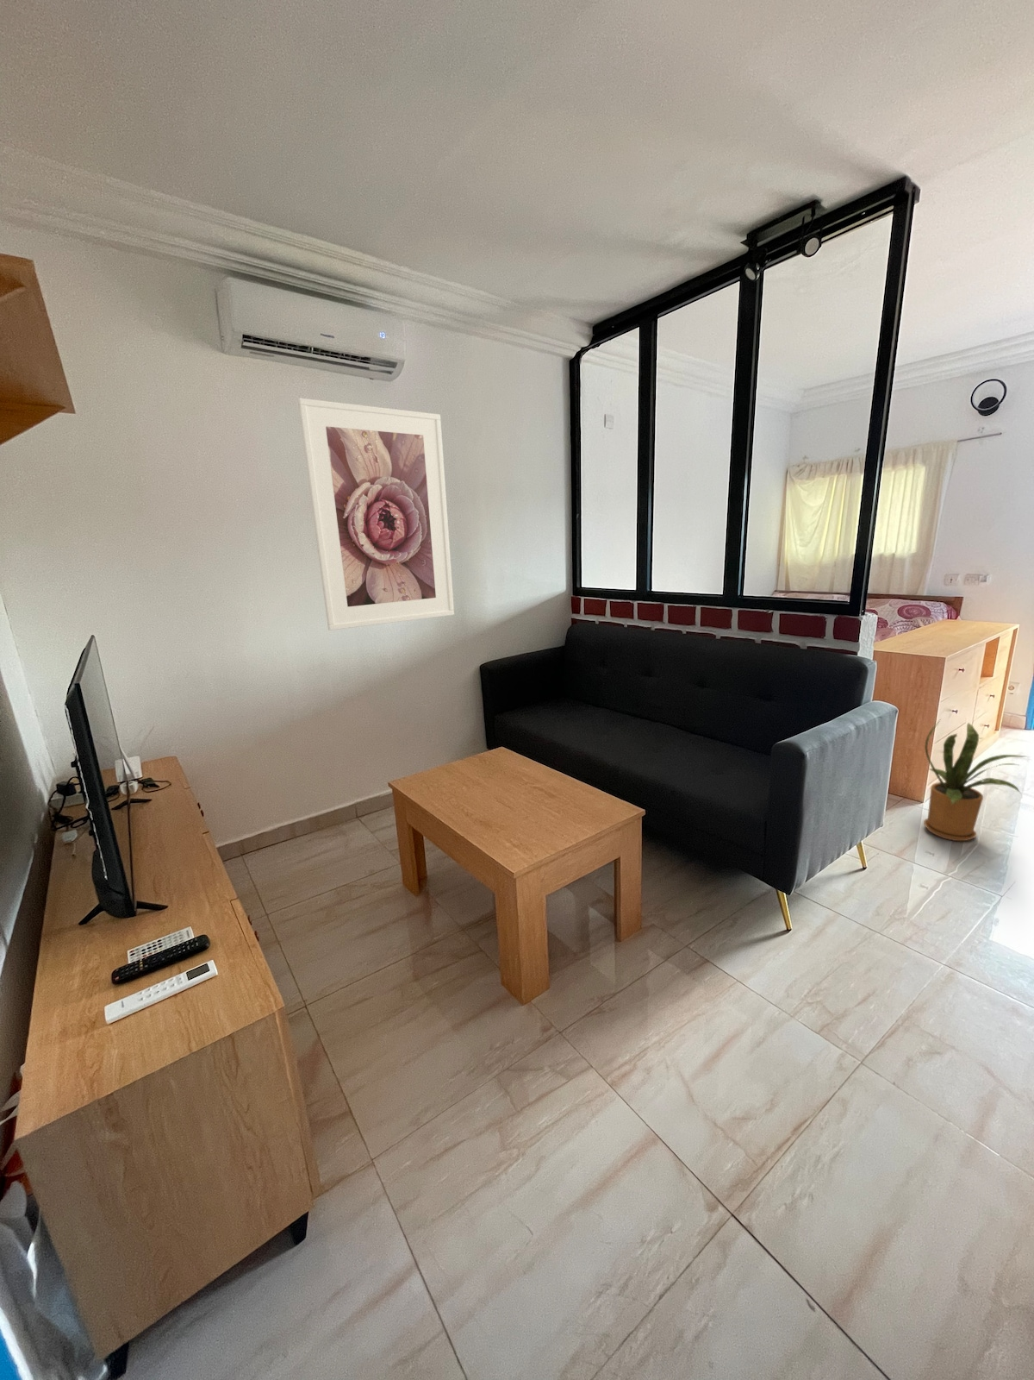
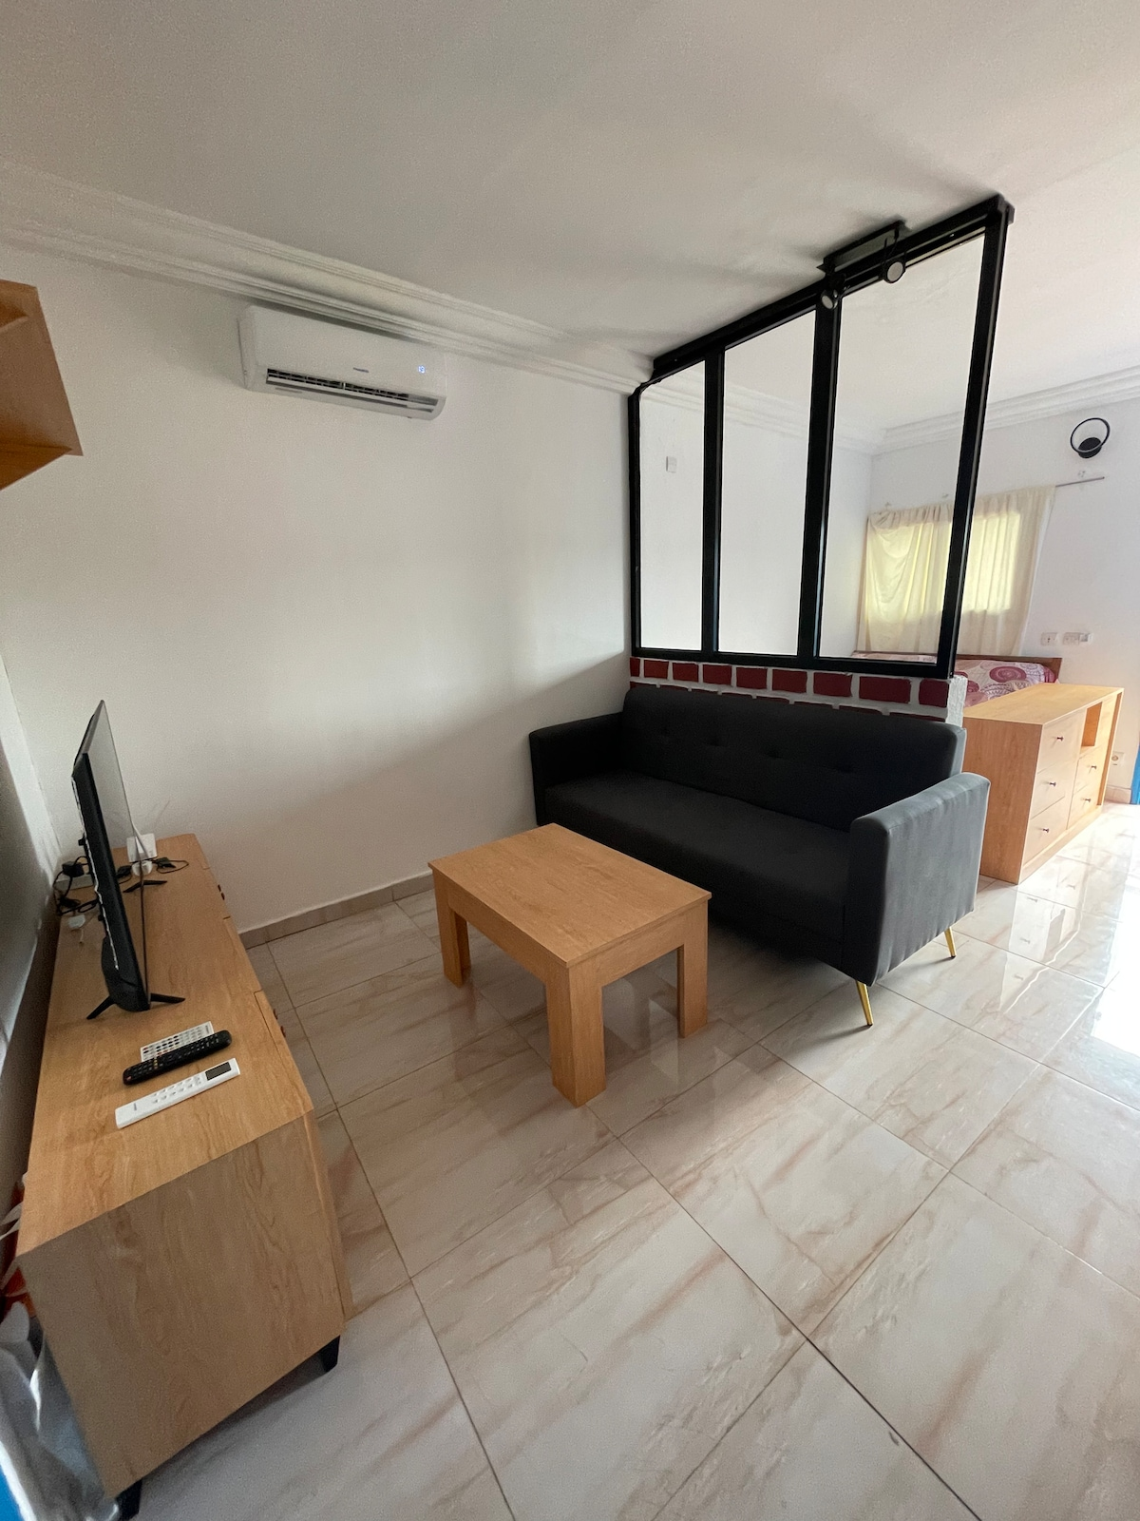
- house plant [923,717,1031,842]
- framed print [298,398,455,631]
